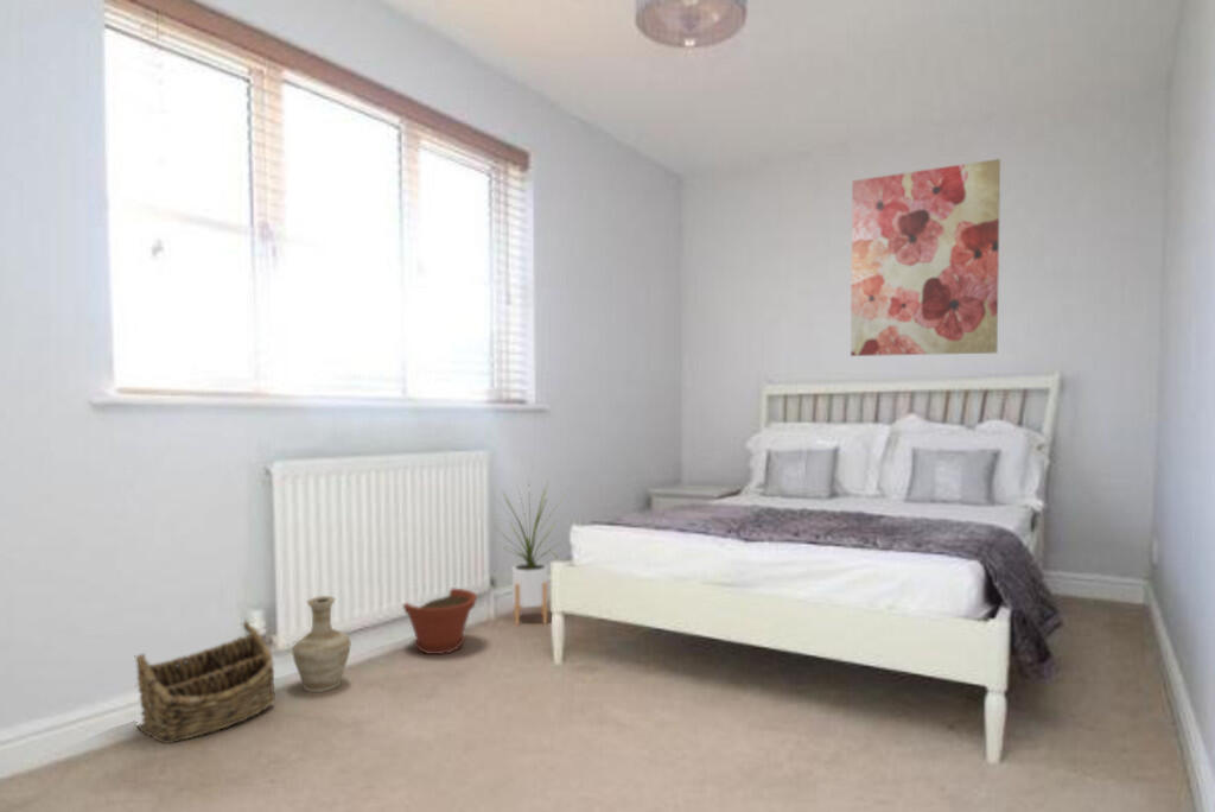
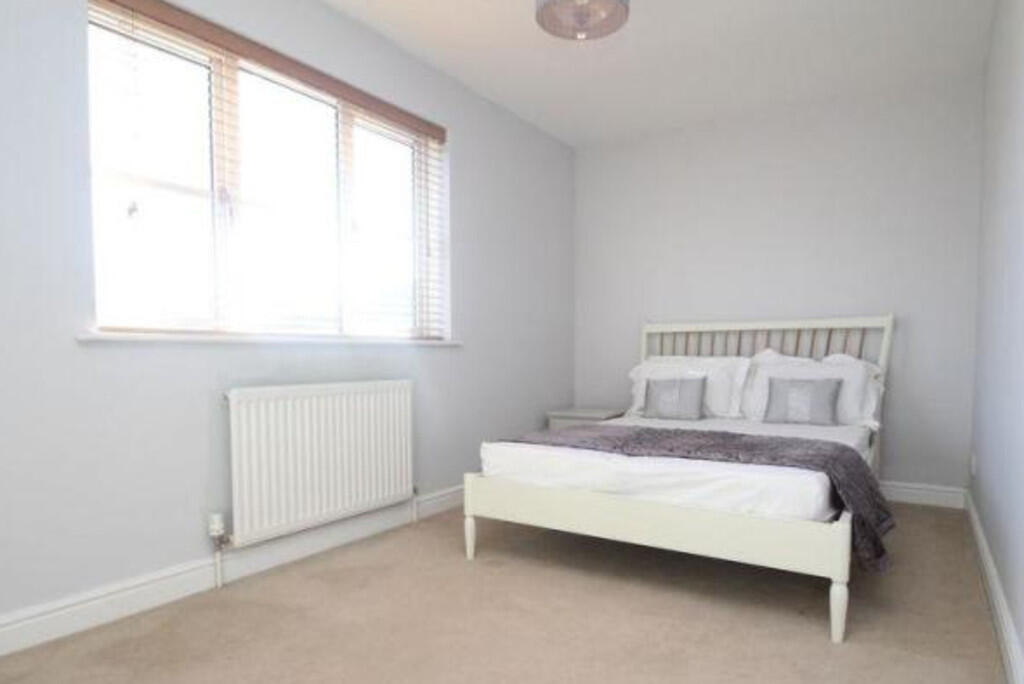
- wall art [850,158,1001,357]
- house plant [492,477,567,627]
- vase [291,595,352,693]
- basket [135,620,276,744]
- plant pot [402,588,478,655]
